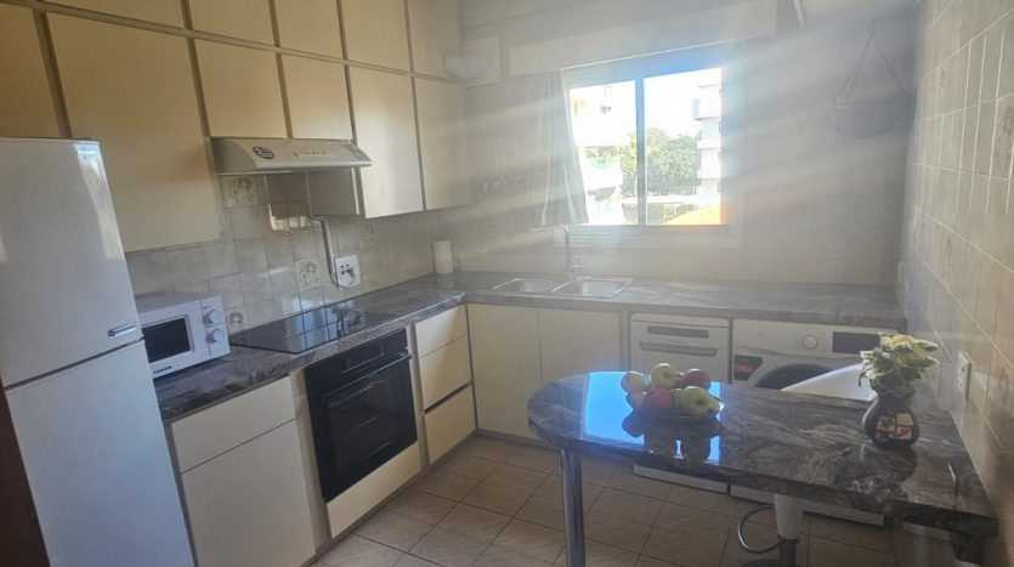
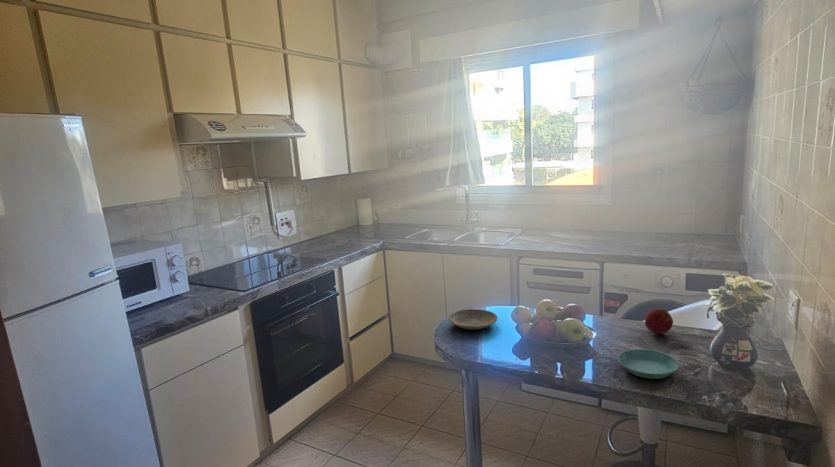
+ plate [448,308,498,331]
+ saucer [617,348,680,380]
+ apple [644,308,674,335]
